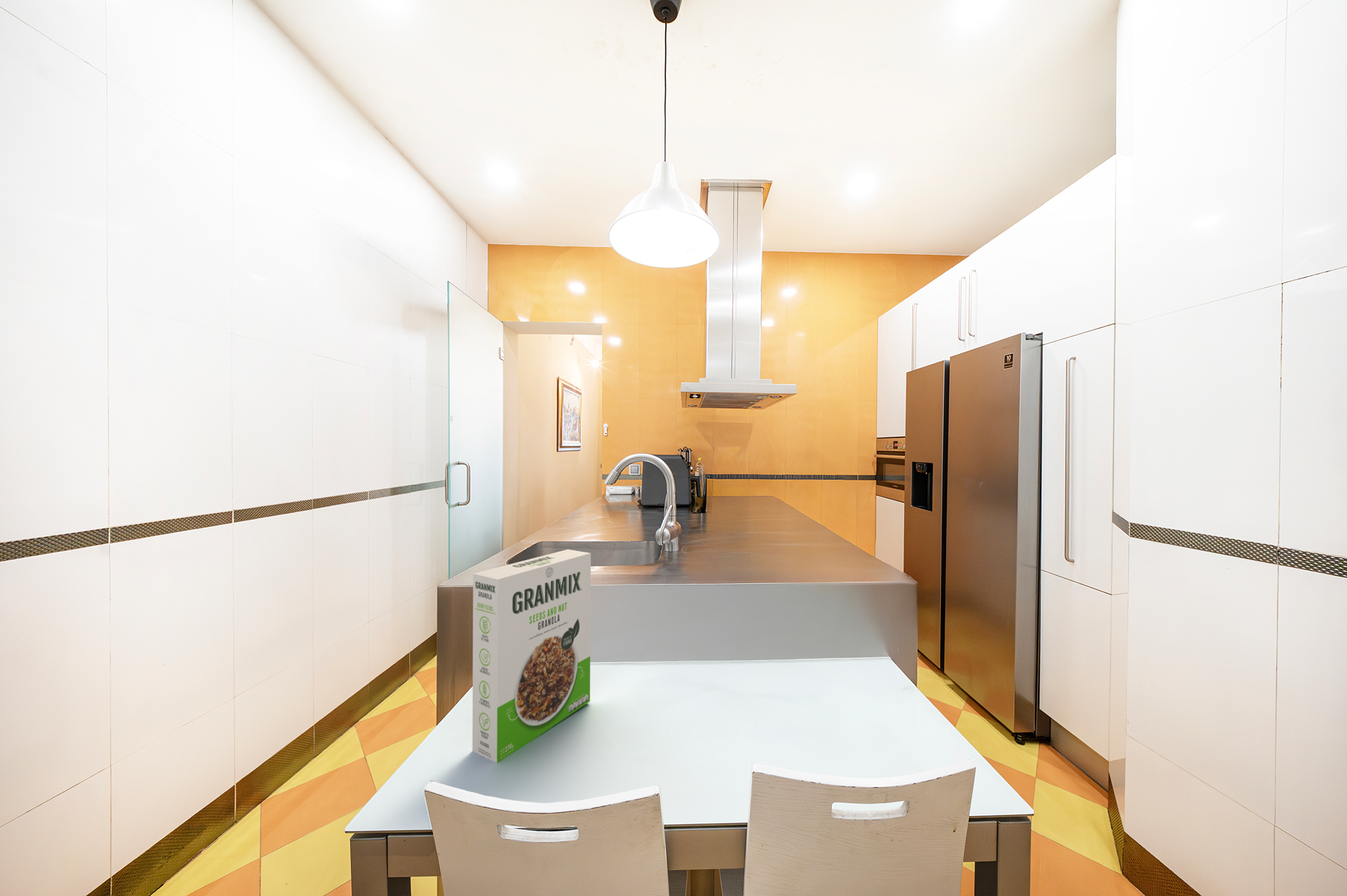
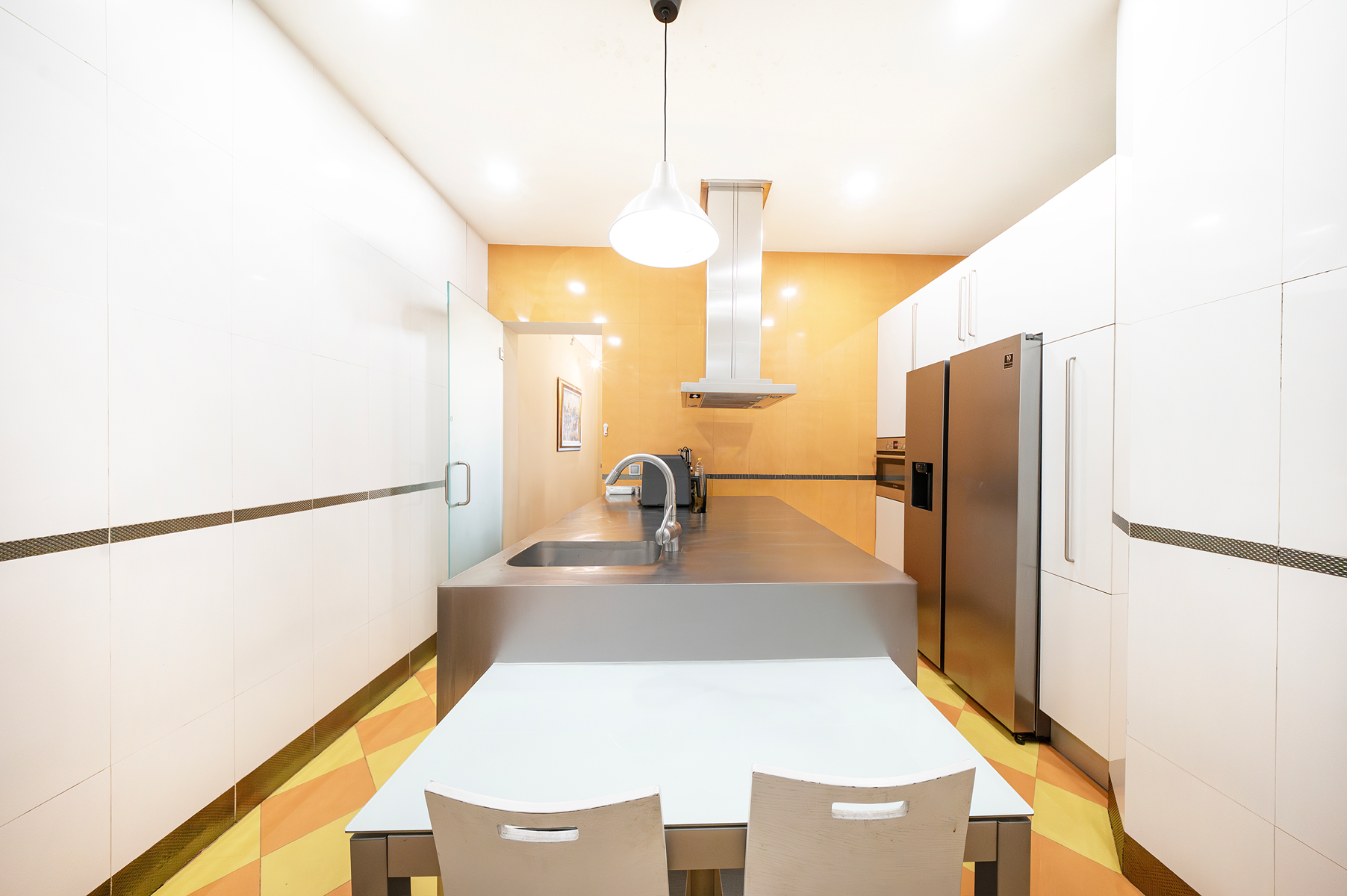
- cereal box [472,549,591,763]
